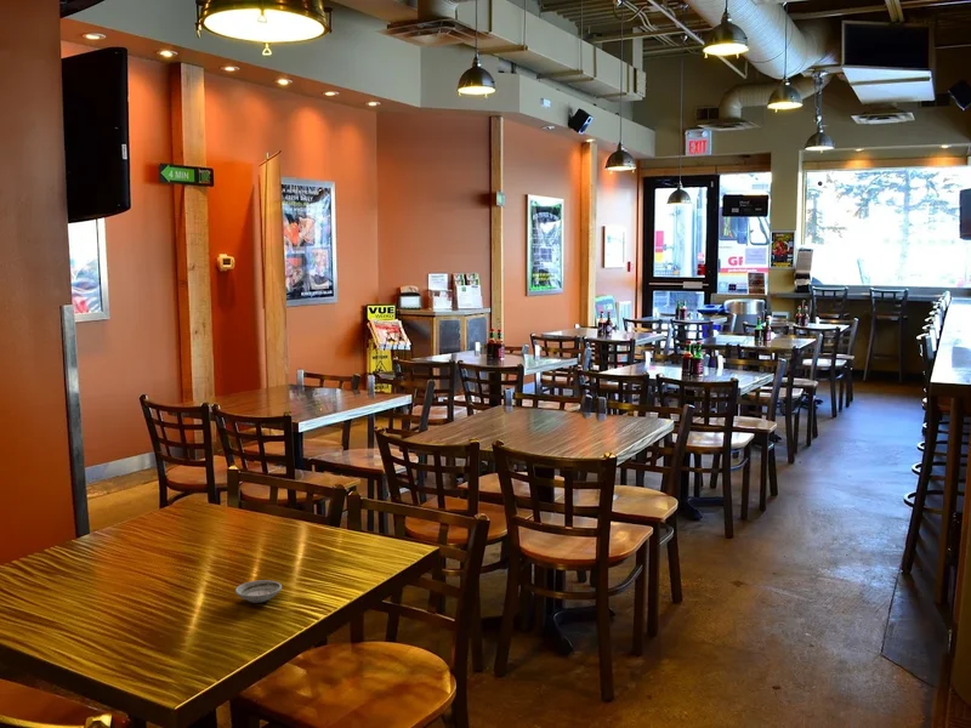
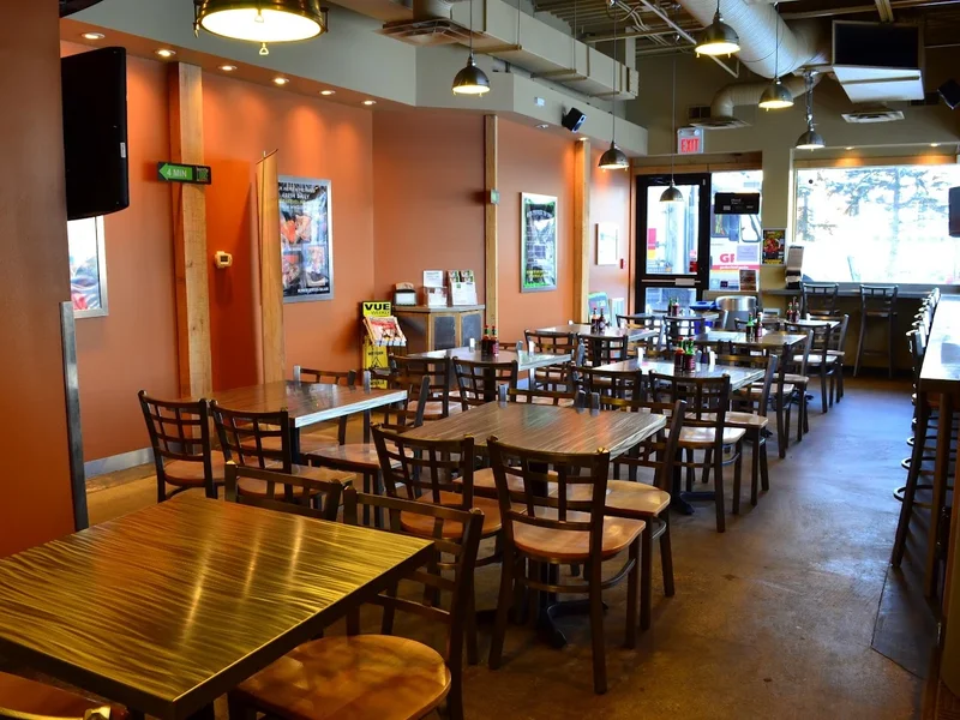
- saucer [234,579,283,604]
